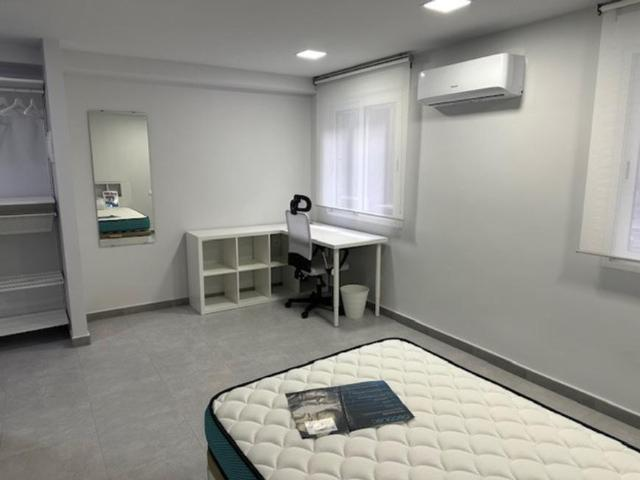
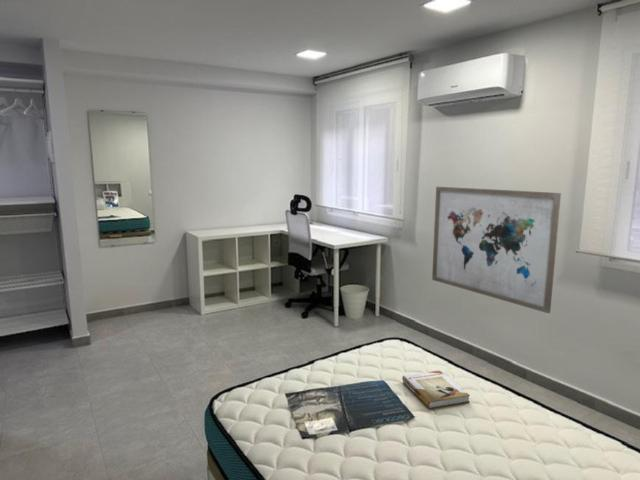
+ book [401,369,471,409]
+ wall art [431,186,562,314]
